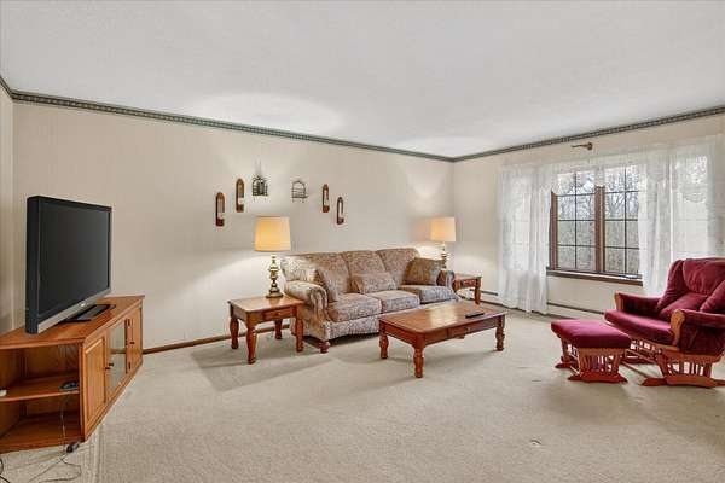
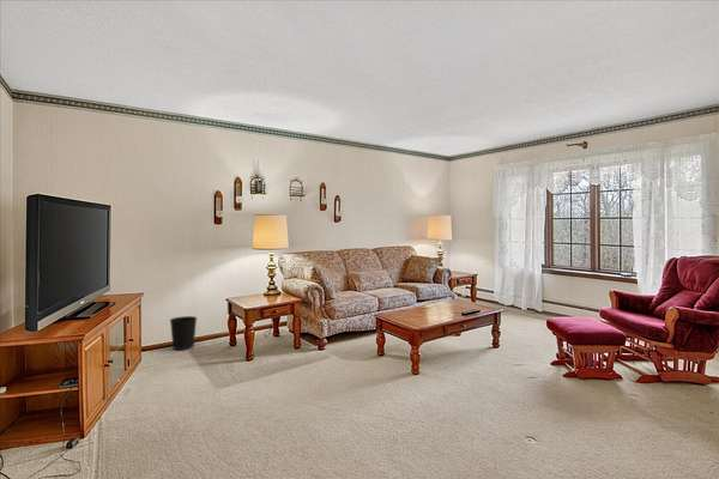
+ wastebasket [169,315,198,351]
